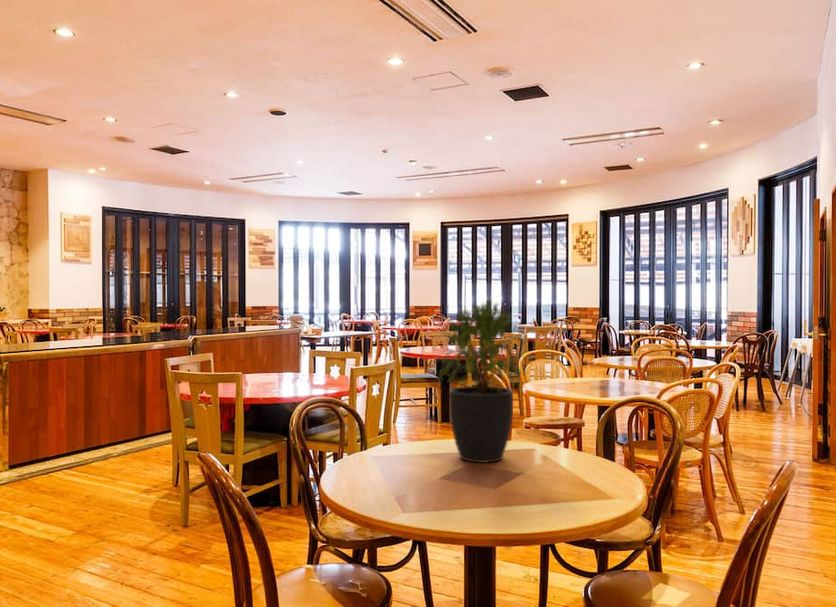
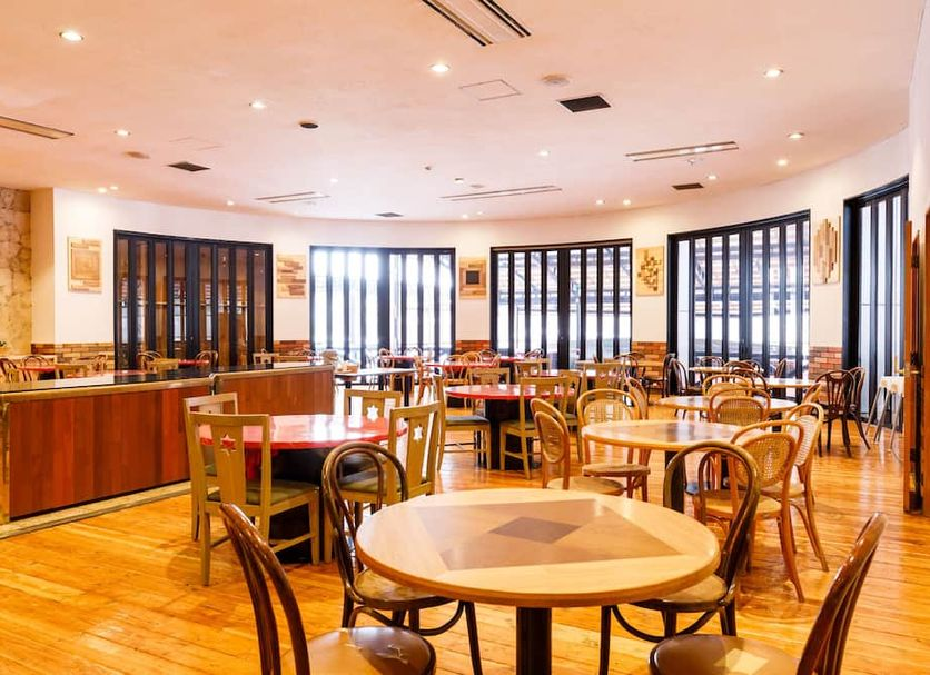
- potted plant [425,298,533,464]
